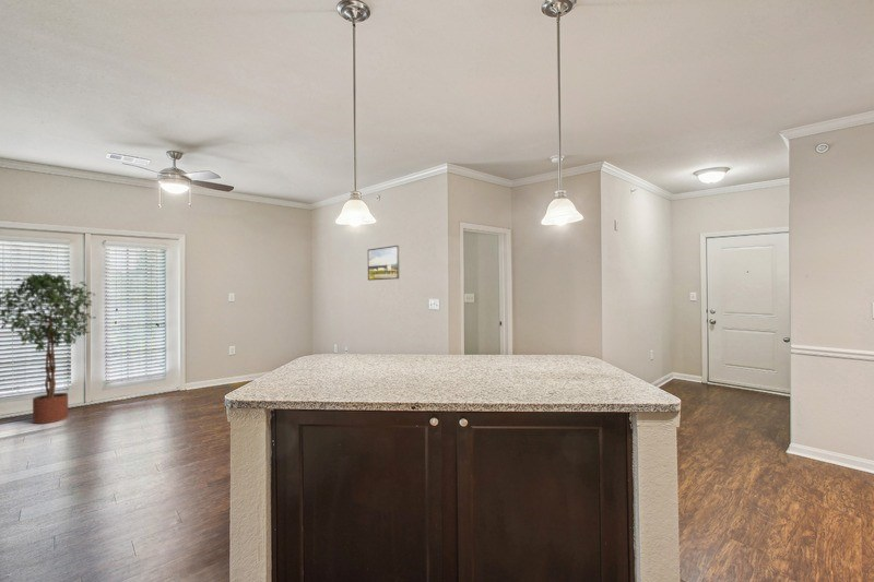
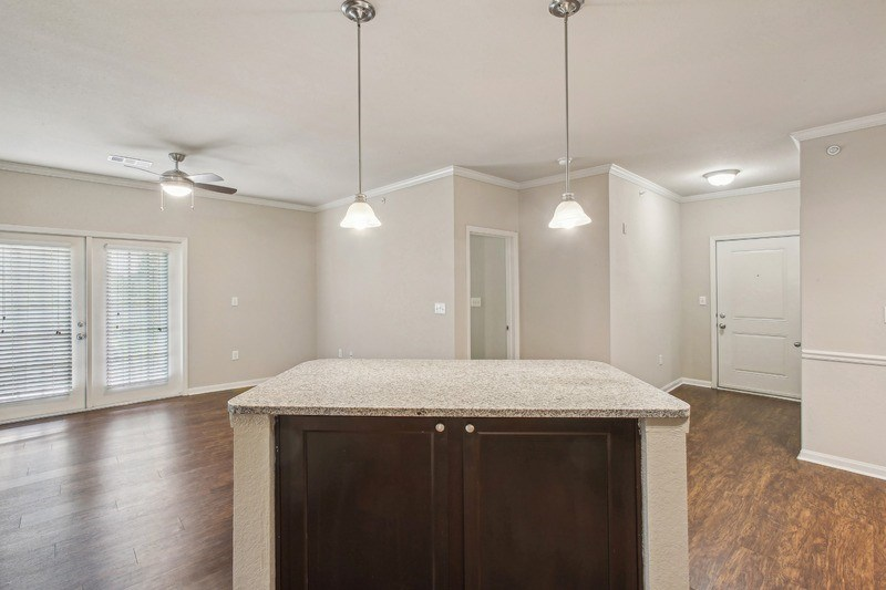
- potted tree [0,271,97,425]
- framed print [367,245,400,282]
